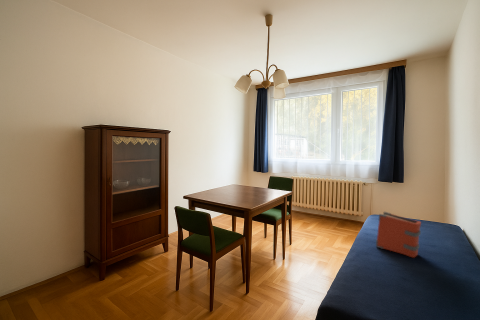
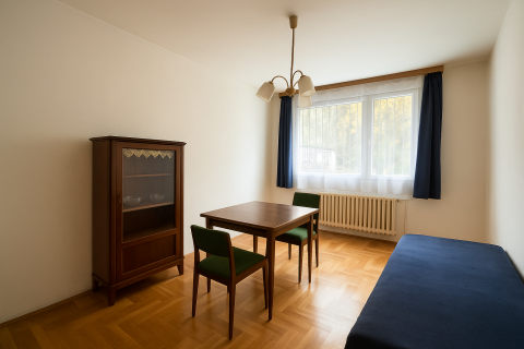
- book [375,211,422,259]
